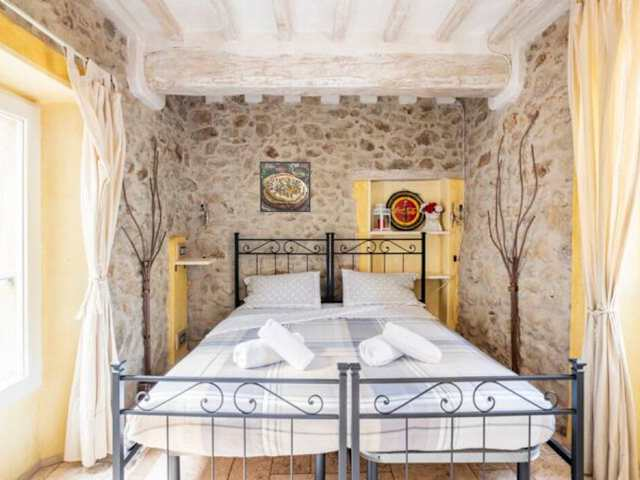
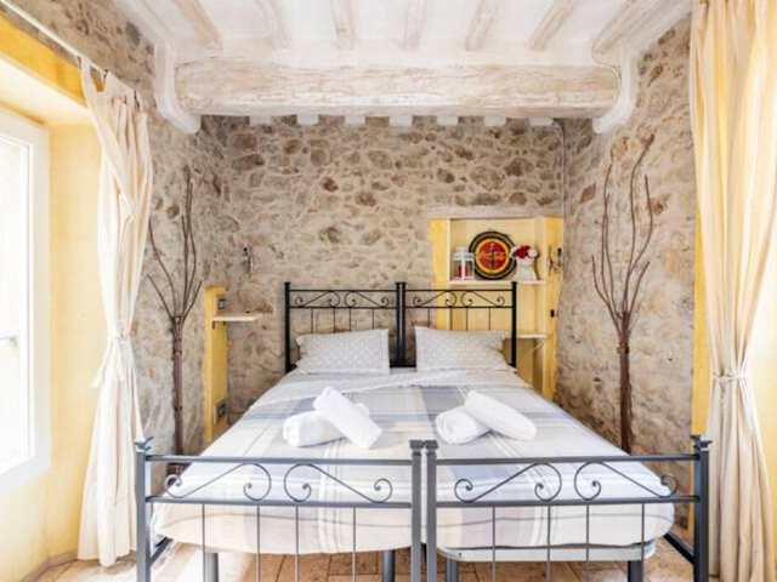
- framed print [259,161,312,213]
